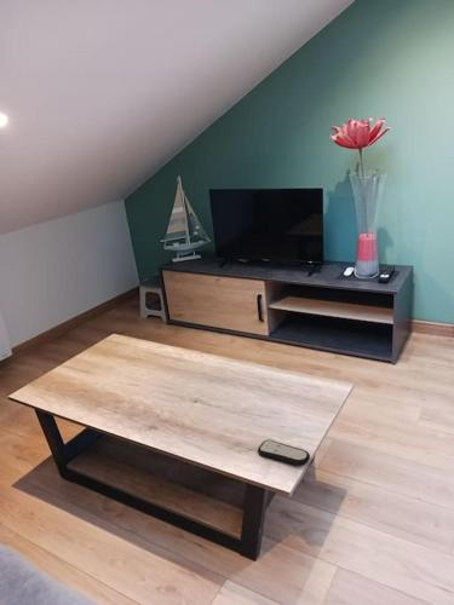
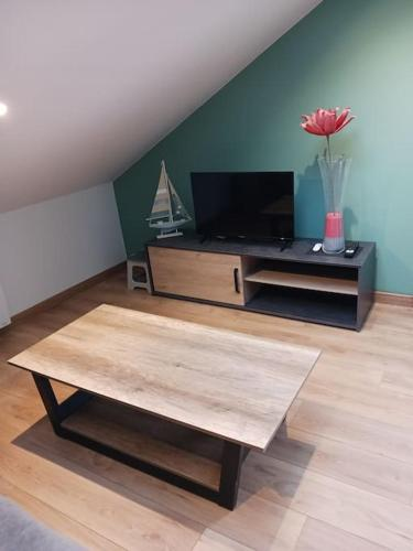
- remote control [257,438,311,467]
